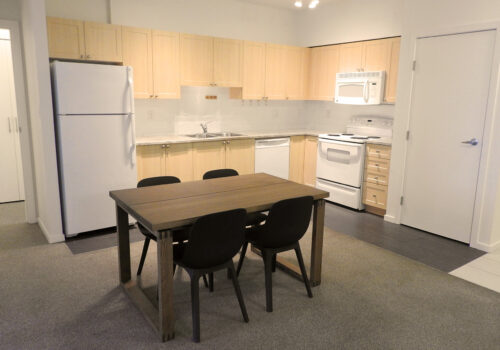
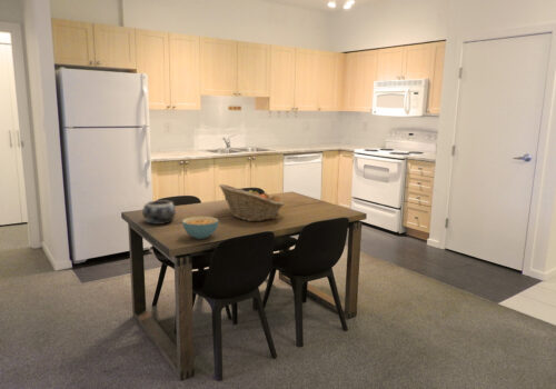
+ fruit basket [218,183,285,222]
+ cereal bowl [181,216,220,240]
+ decorative bowl [141,199,177,226]
